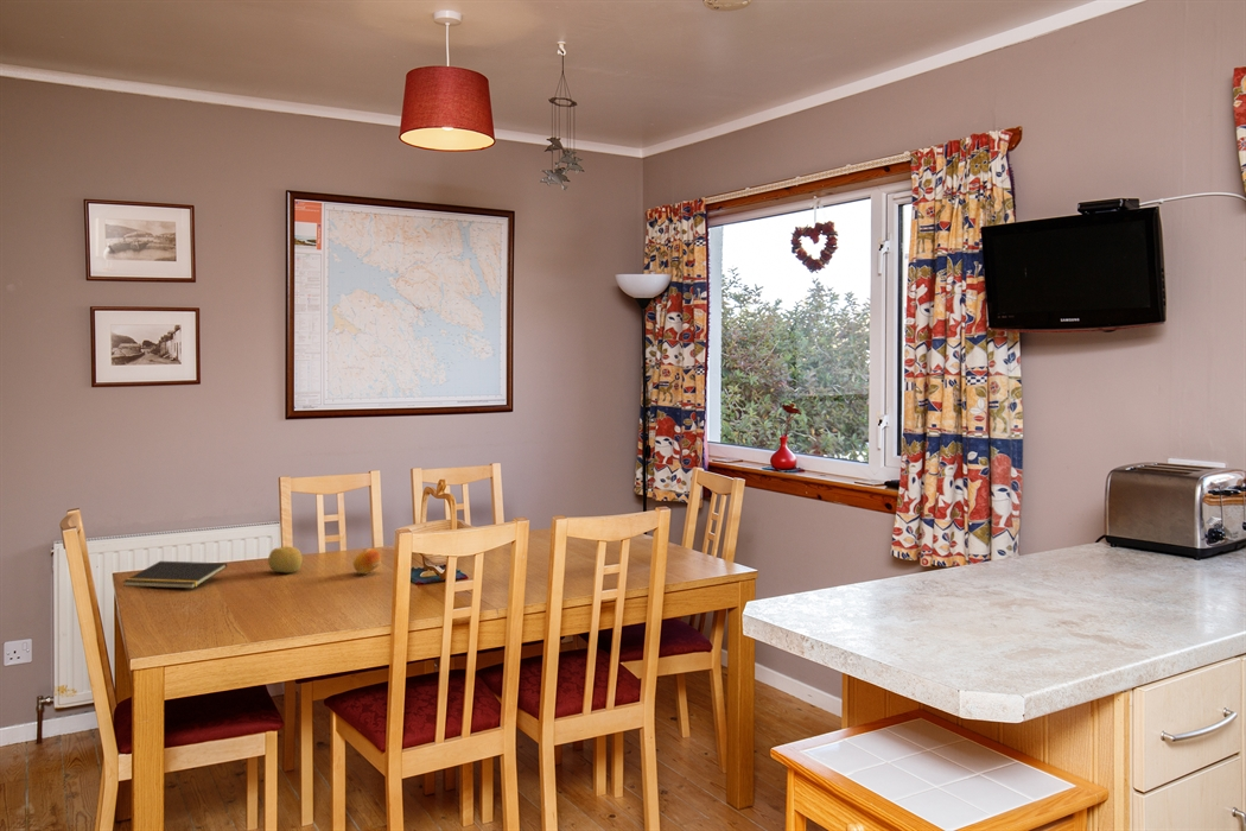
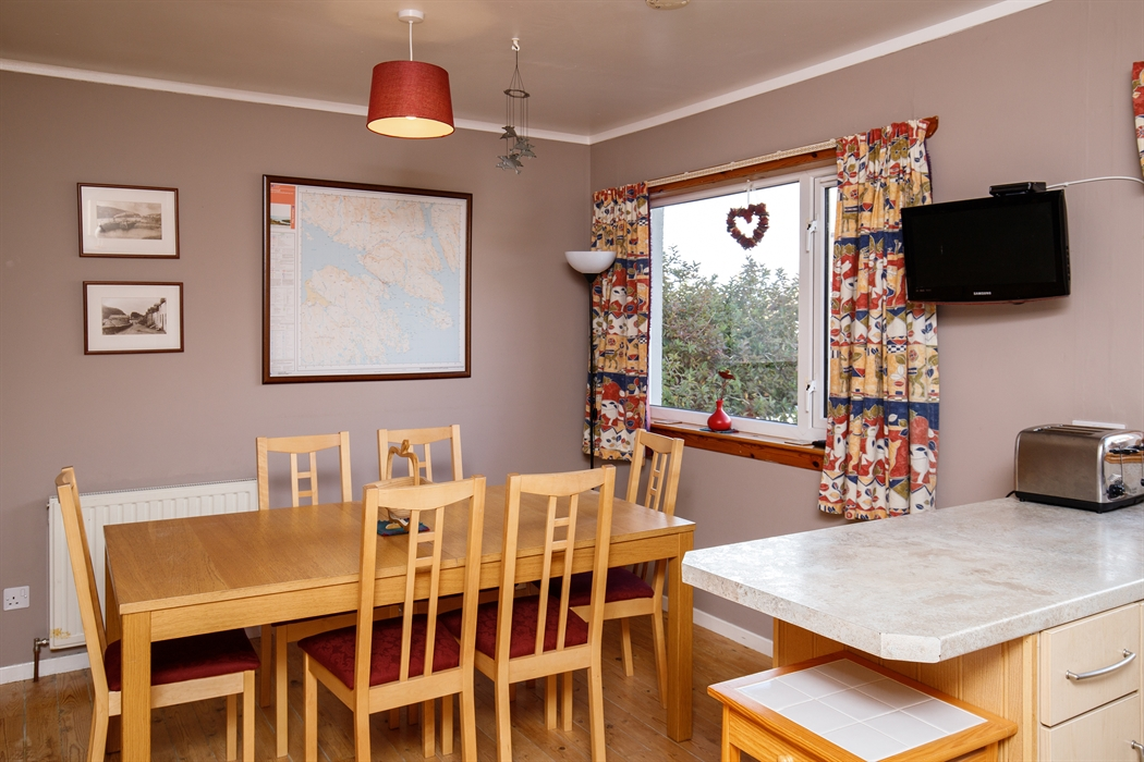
- fruit [267,545,304,573]
- notepad [122,560,228,590]
- fruit [352,547,382,575]
